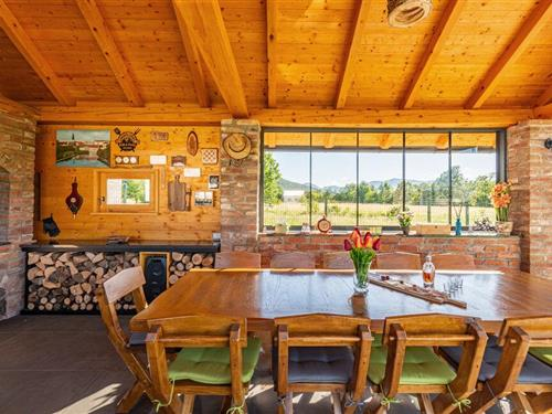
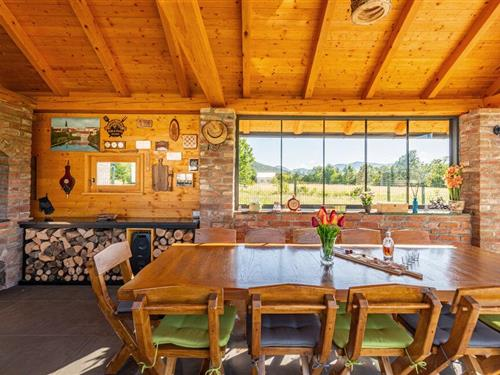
- mug [347,293,367,315]
